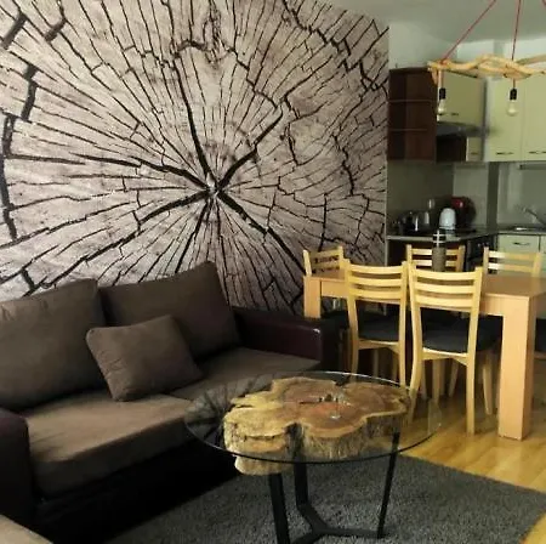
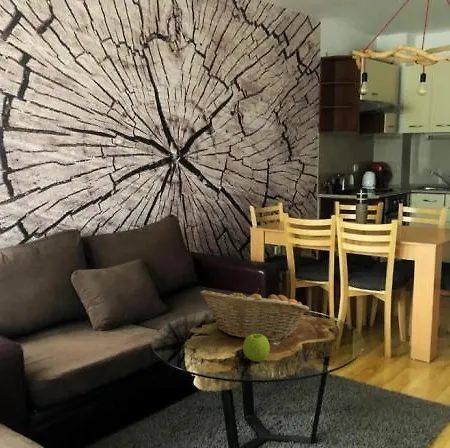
+ fruit basket [199,287,310,342]
+ apple [242,334,271,363]
